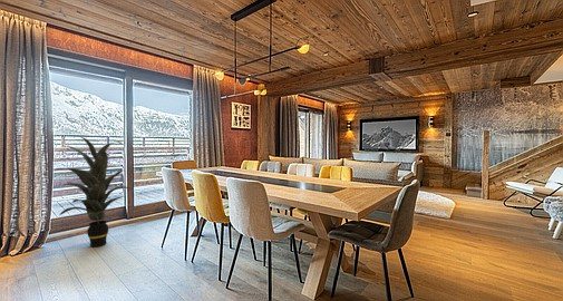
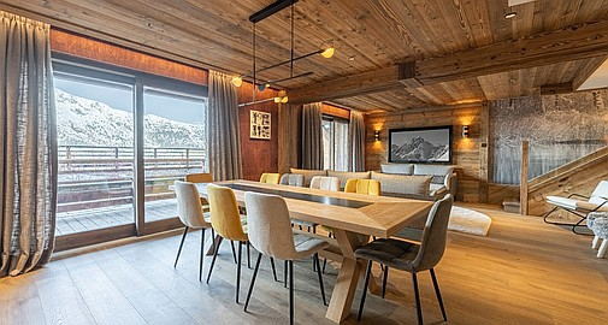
- indoor plant [54,135,135,249]
